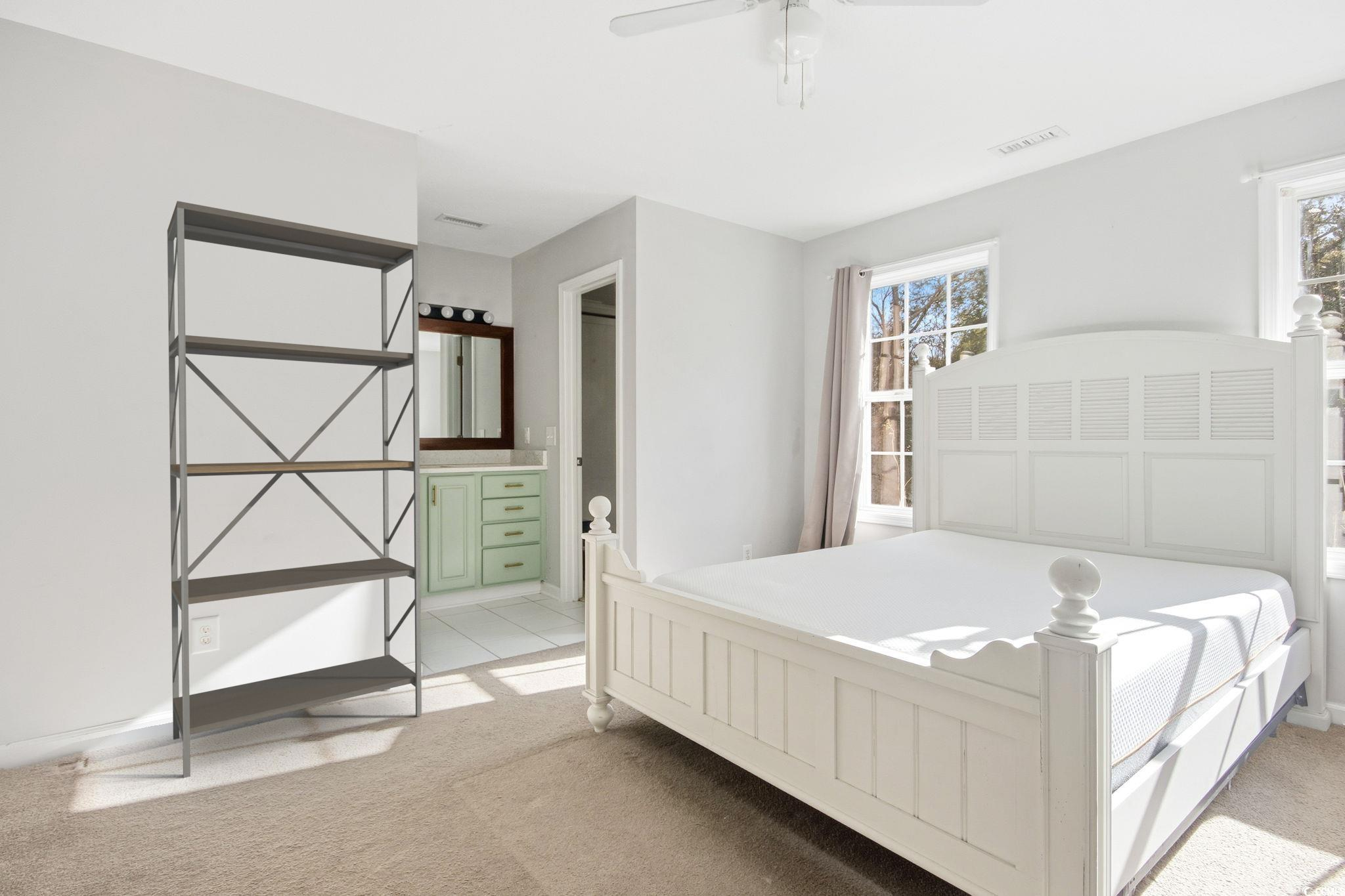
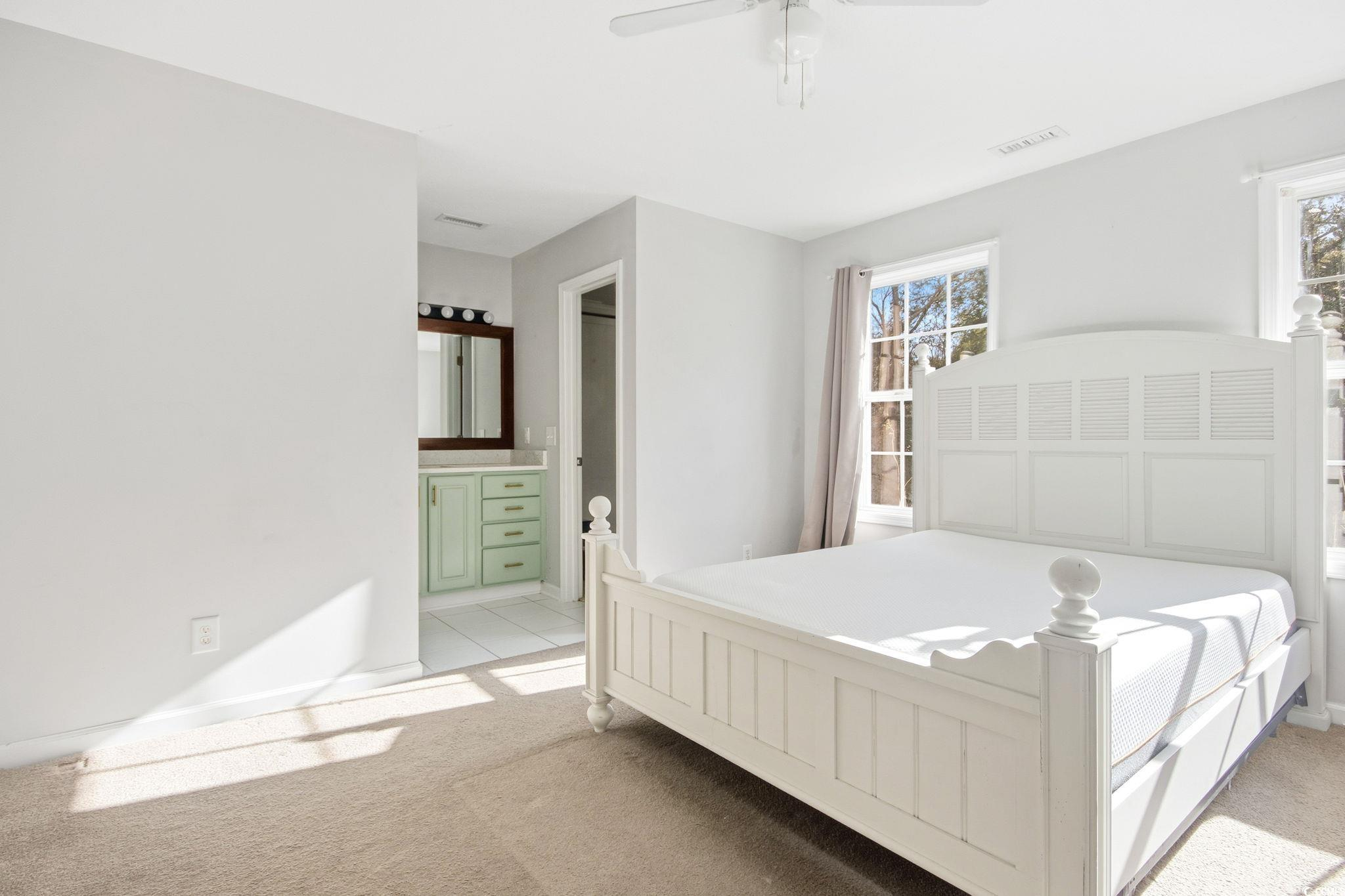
- shelving unit [167,200,422,779]
